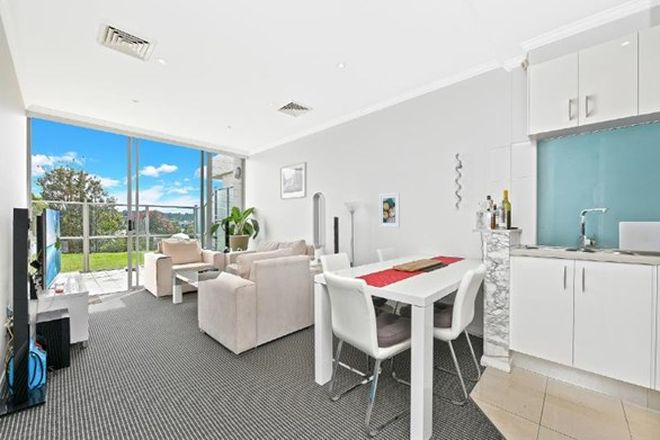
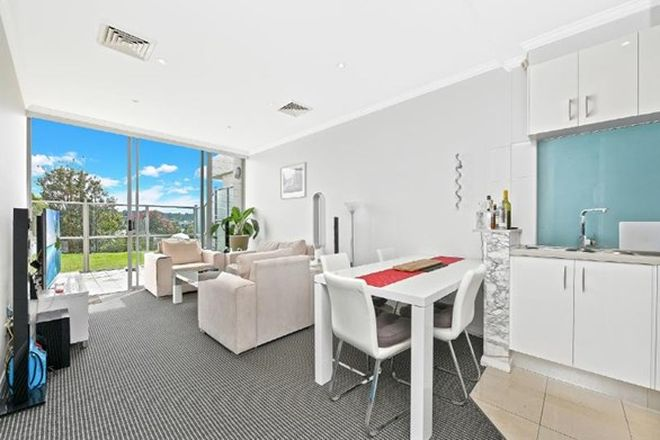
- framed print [378,192,401,228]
